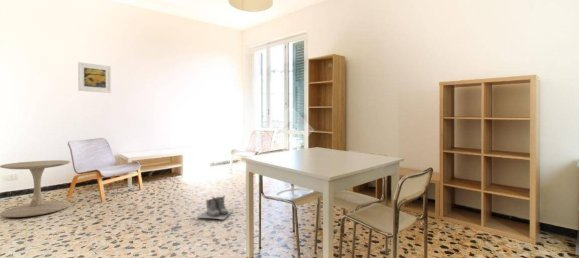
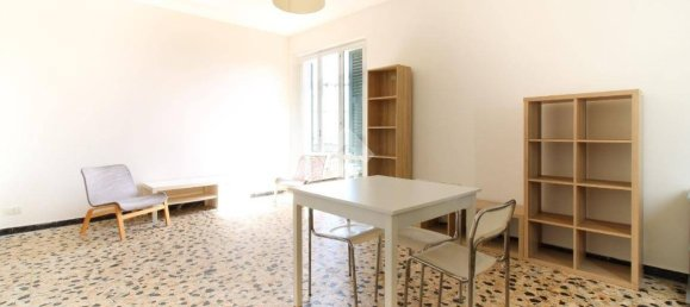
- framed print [77,61,112,94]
- boots [195,195,234,220]
- side table [0,159,72,218]
